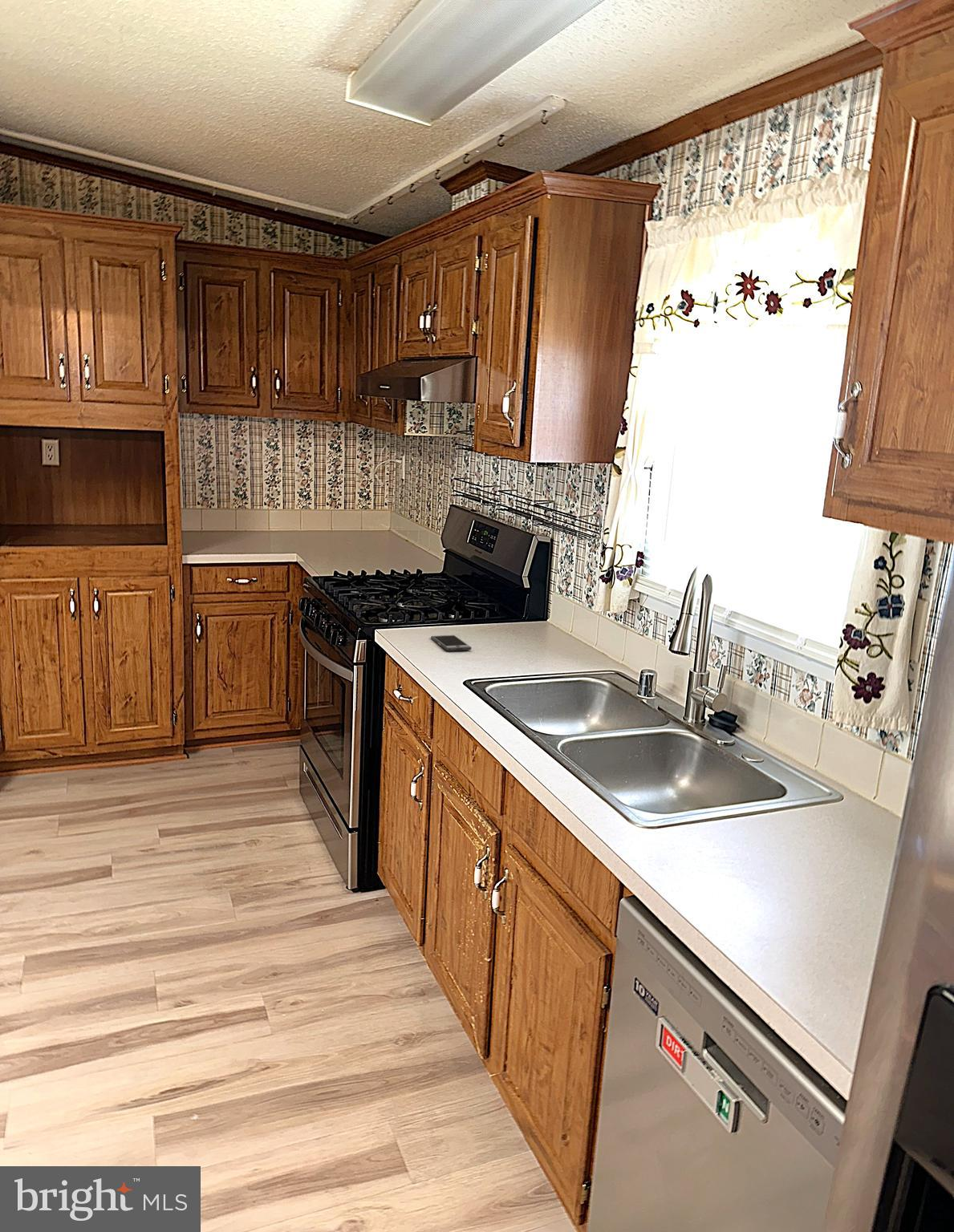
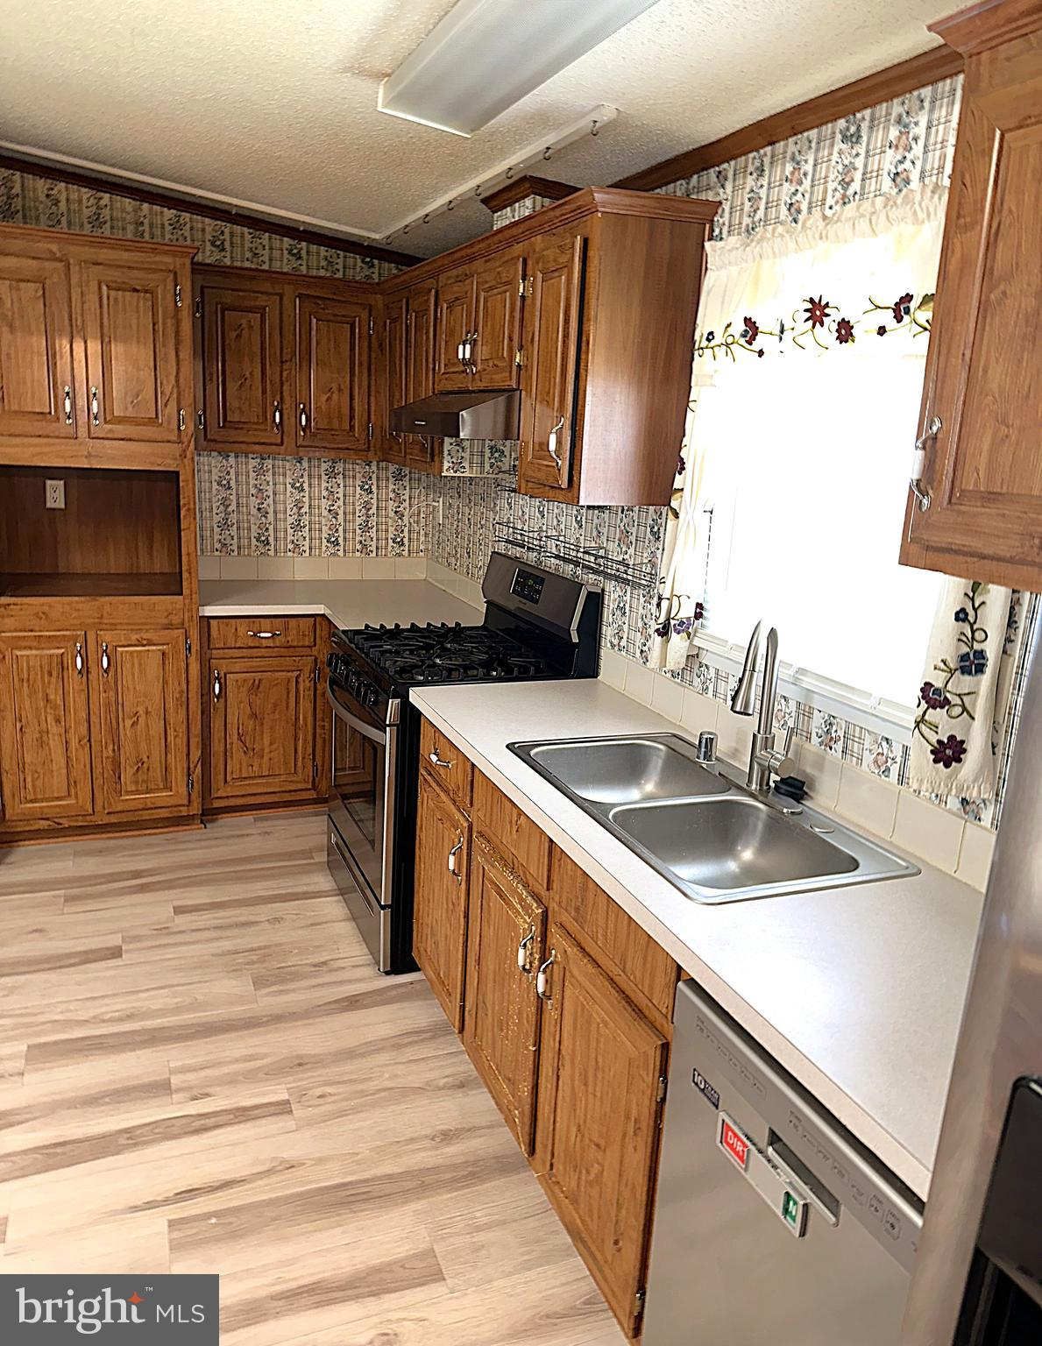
- smartphone [430,634,472,652]
